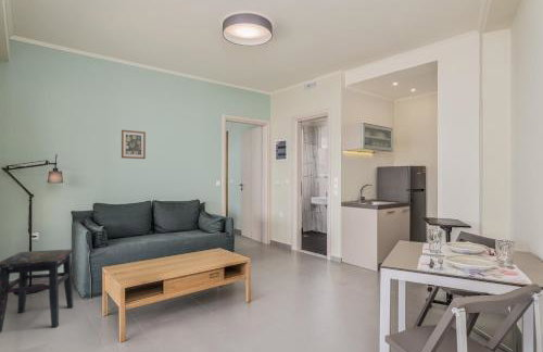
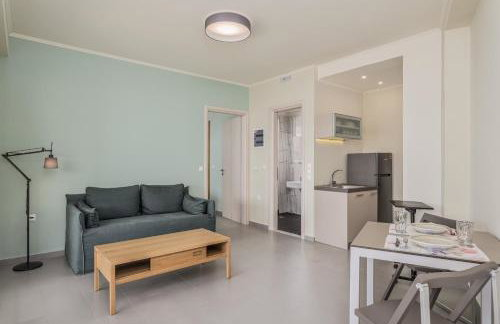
- side table [0,248,75,334]
- wall art [121,129,147,160]
